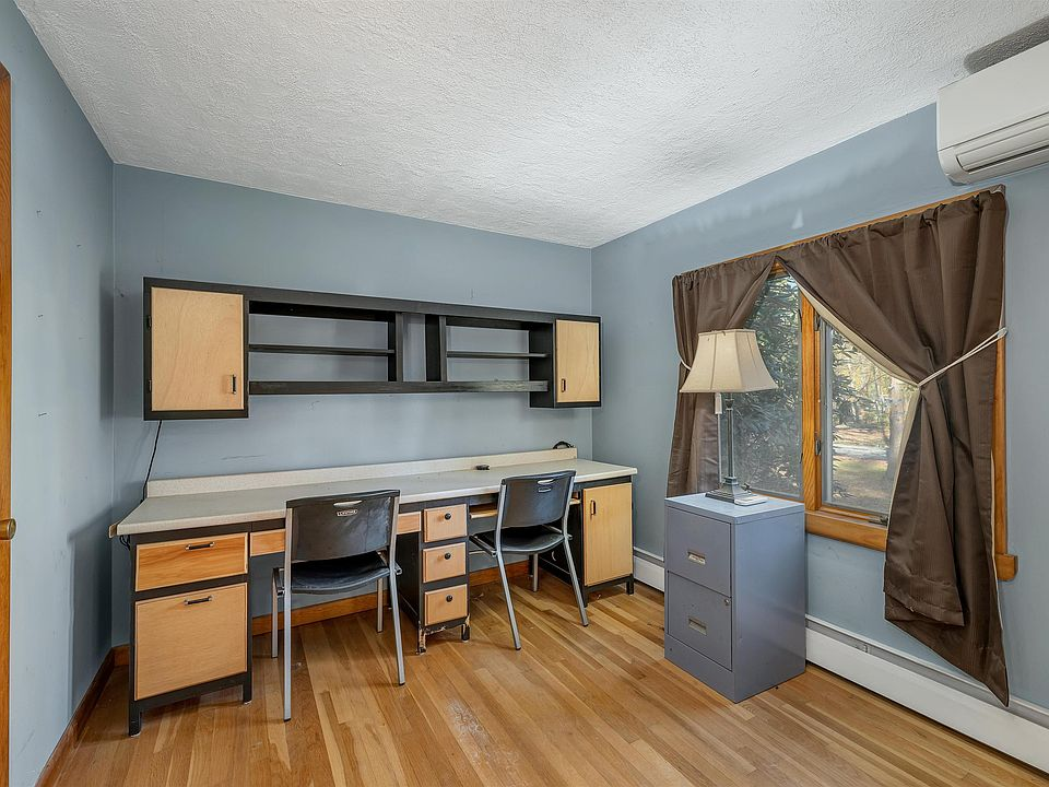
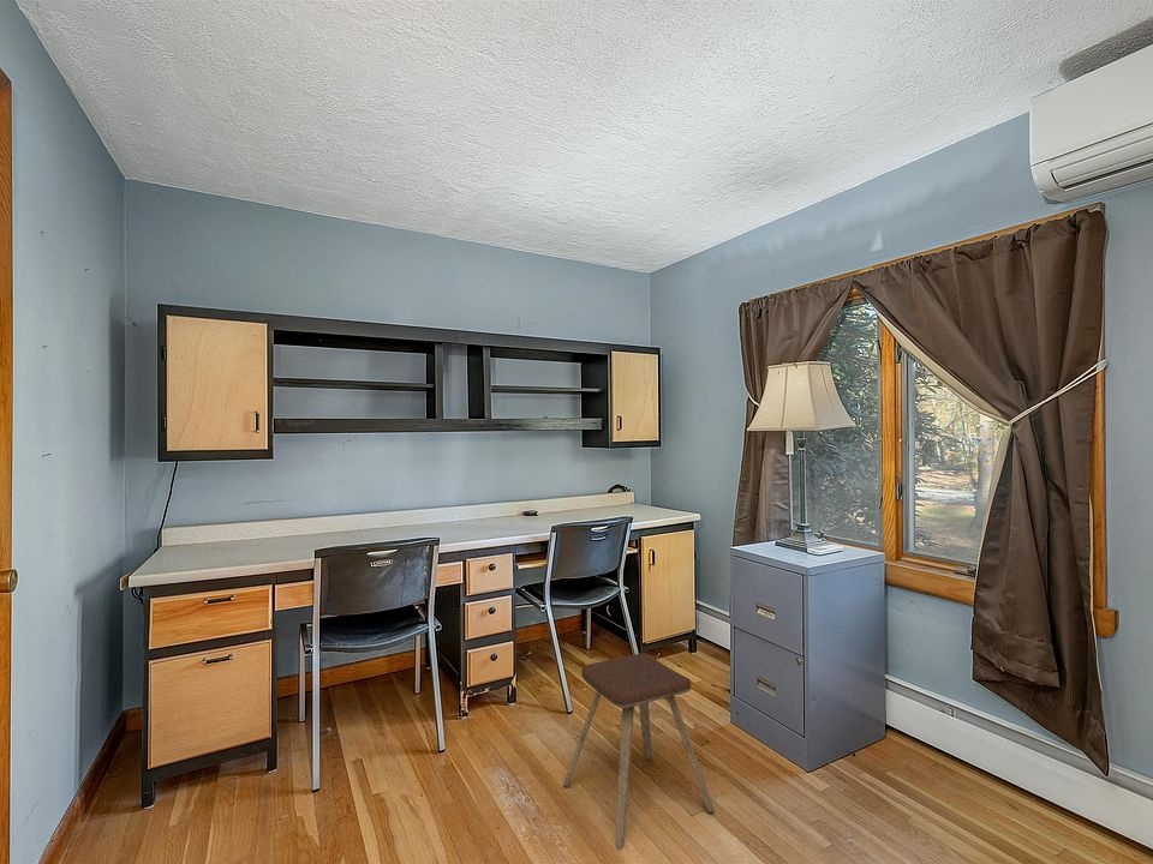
+ music stool [562,652,716,851]
